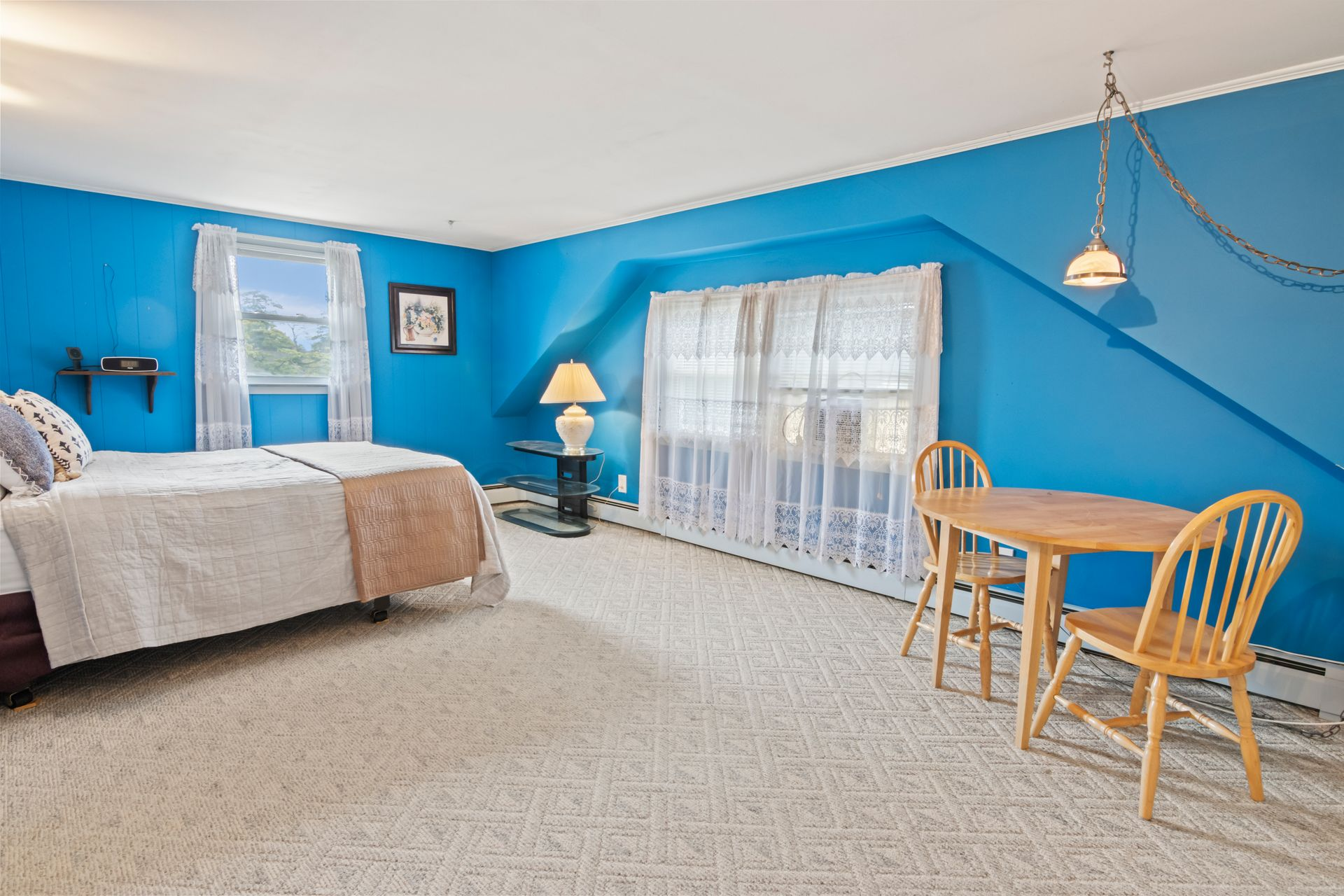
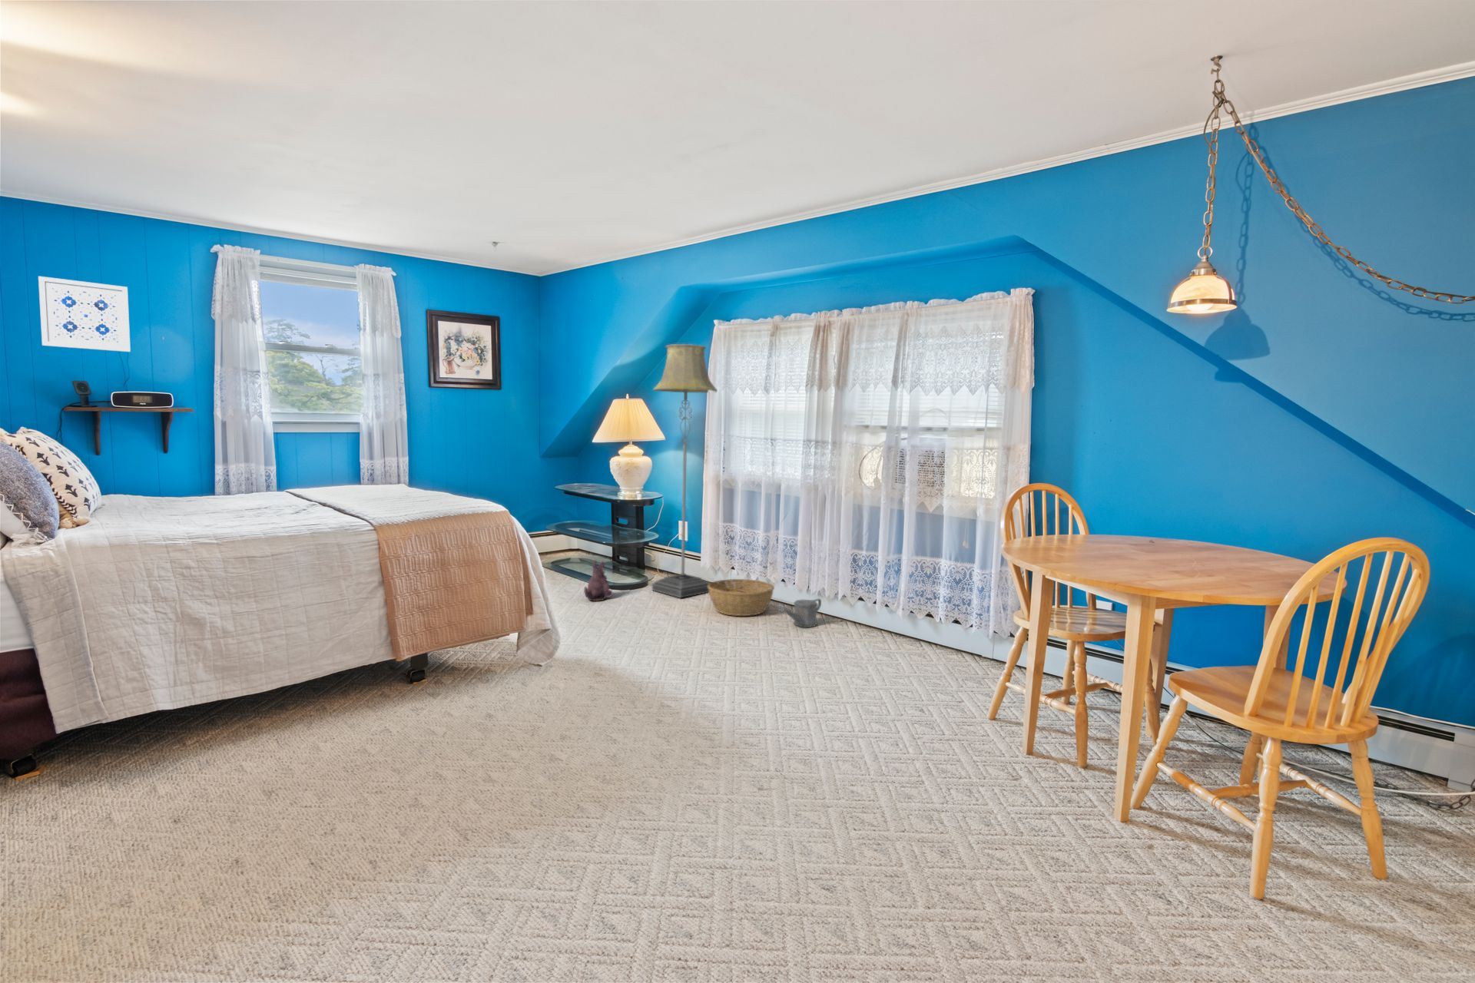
+ watering can [777,598,822,629]
+ wall art [37,275,132,352]
+ basket [708,578,775,617]
+ plush toy [583,560,613,602]
+ floor lamp [652,343,718,598]
